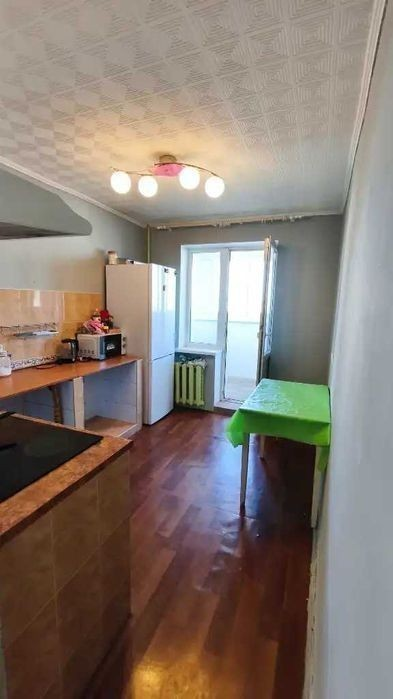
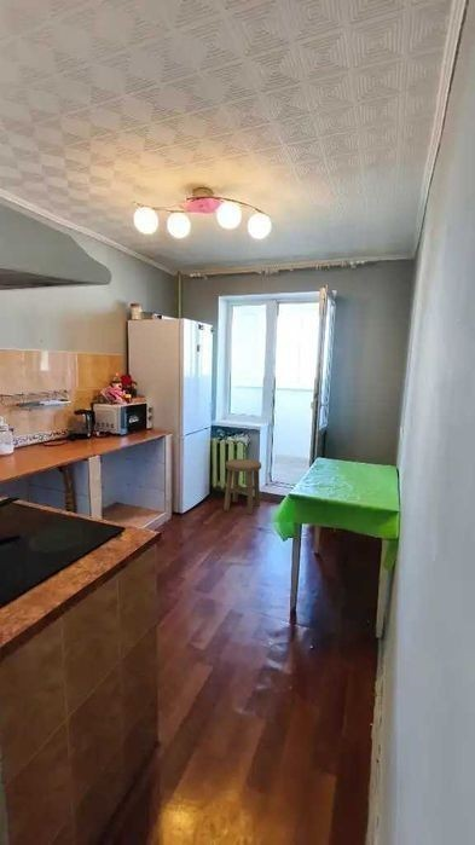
+ stool [222,458,262,515]
